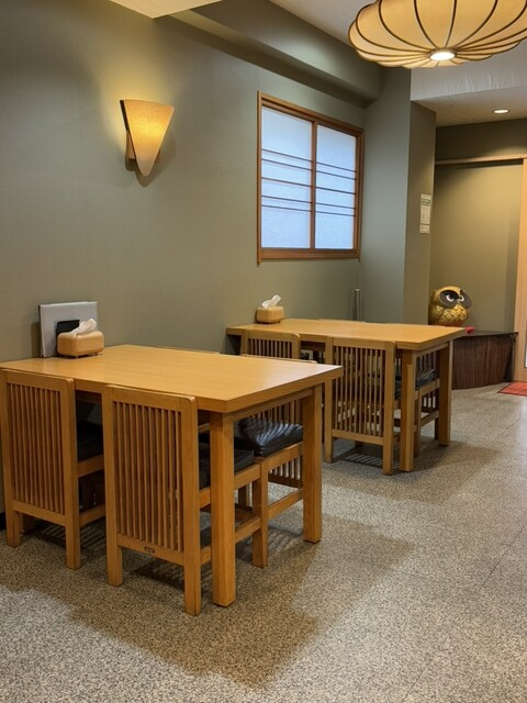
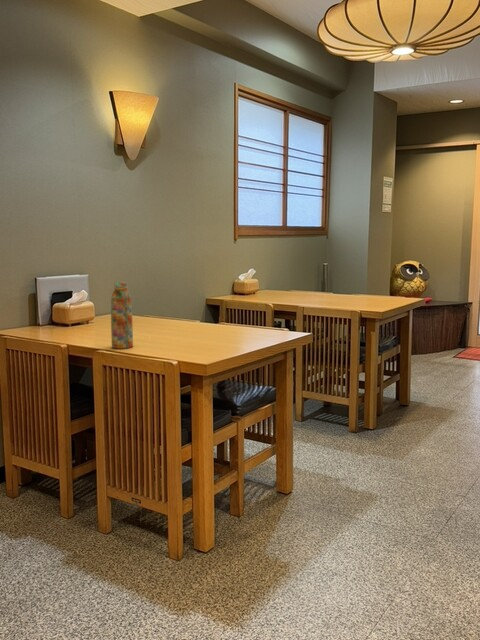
+ water bottle [110,281,134,350]
